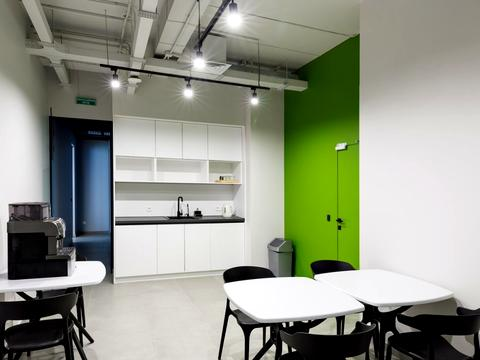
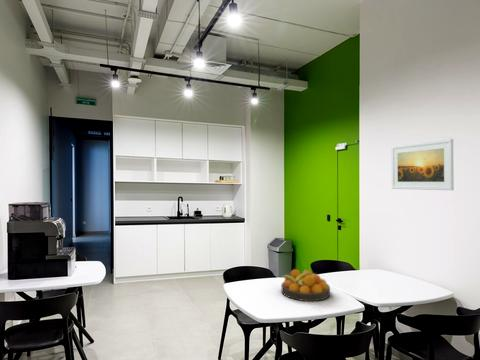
+ fruit bowl [279,268,331,302]
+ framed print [391,138,455,191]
